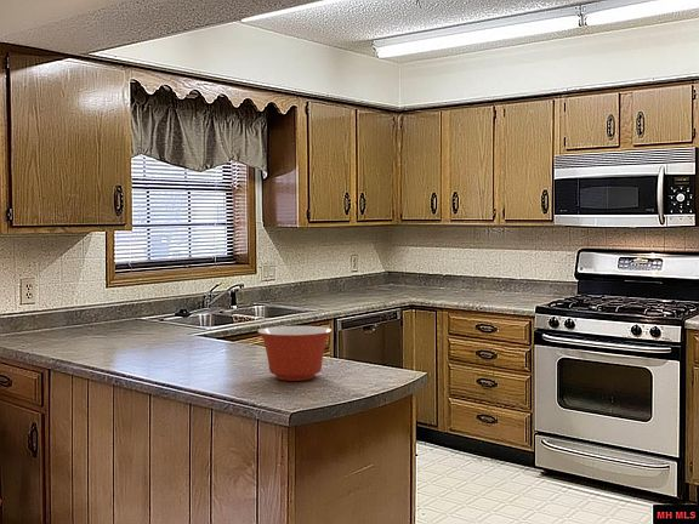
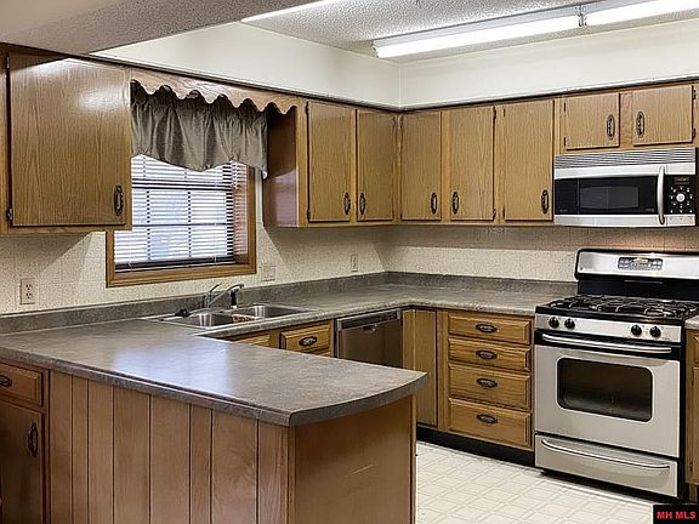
- mixing bowl [256,325,334,382]
